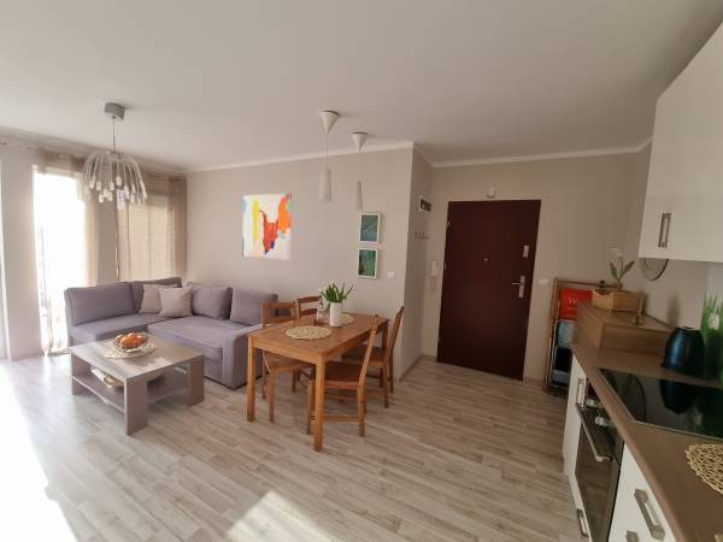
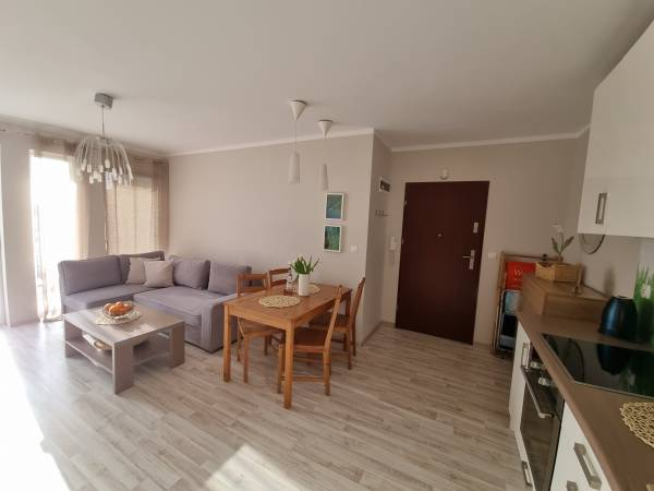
- wall art [241,192,293,261]
